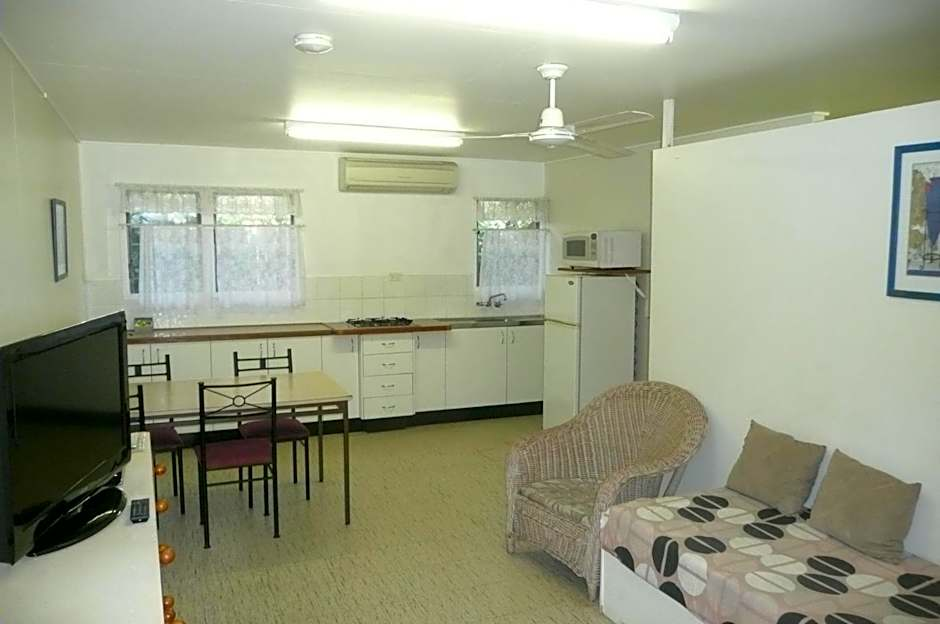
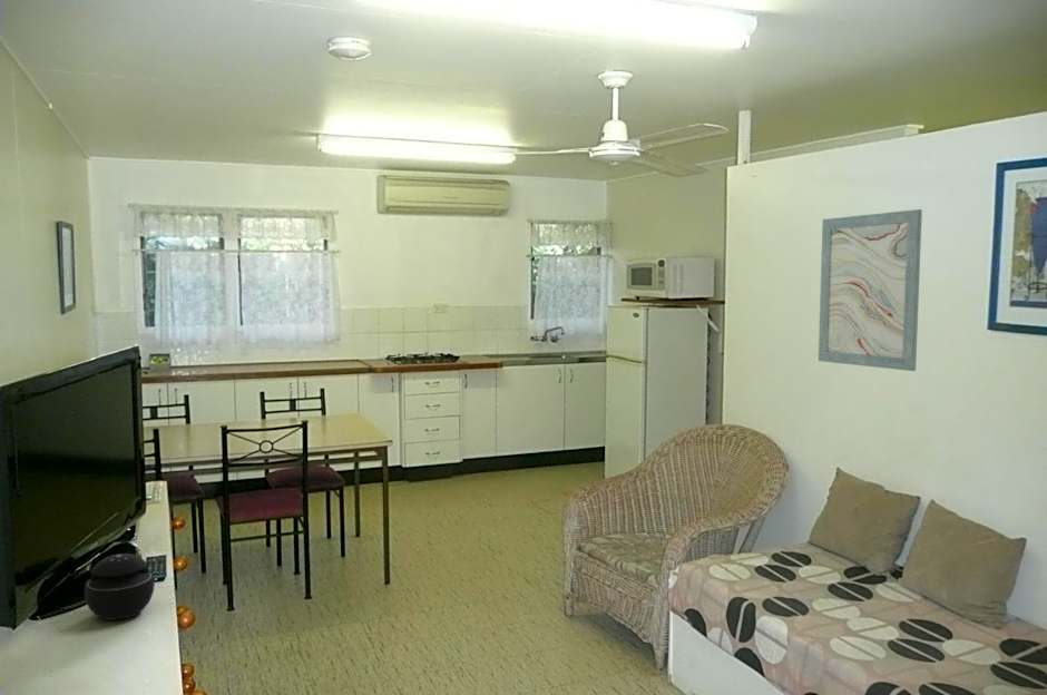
+ speaker [84,552,156,621]
+ wall art [818,208,923,372]
